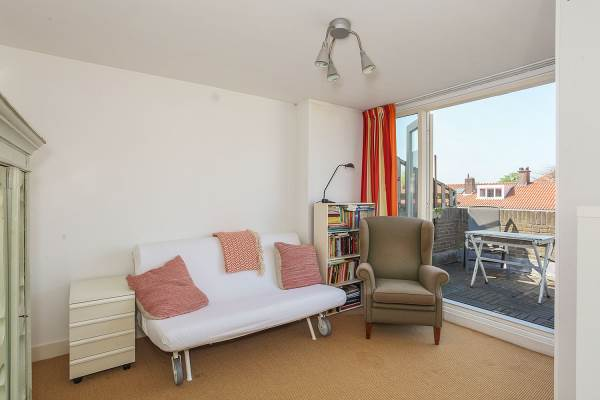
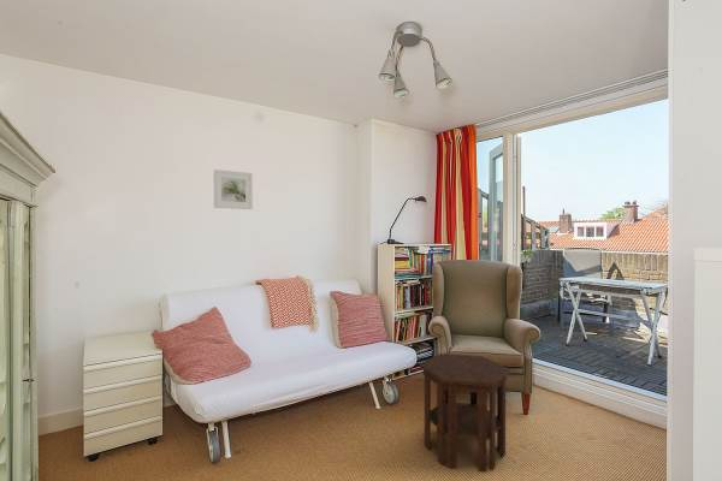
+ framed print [213,168,254,210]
+ side table [418,352,513,474]
